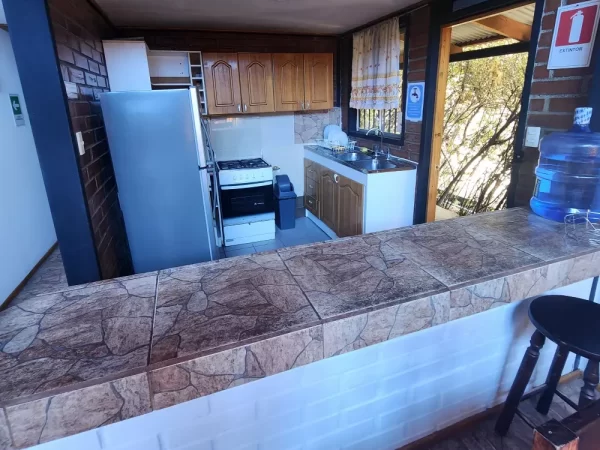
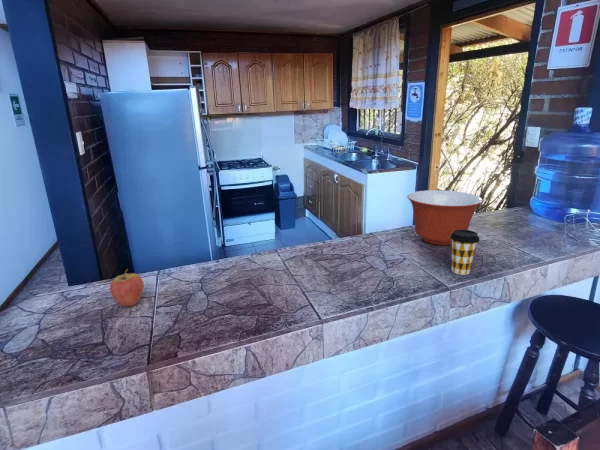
+ mixing bowl [406,189,484,246]
+ fruit [109,268,145,307]
+ coffee cup [450,229,481,276]
